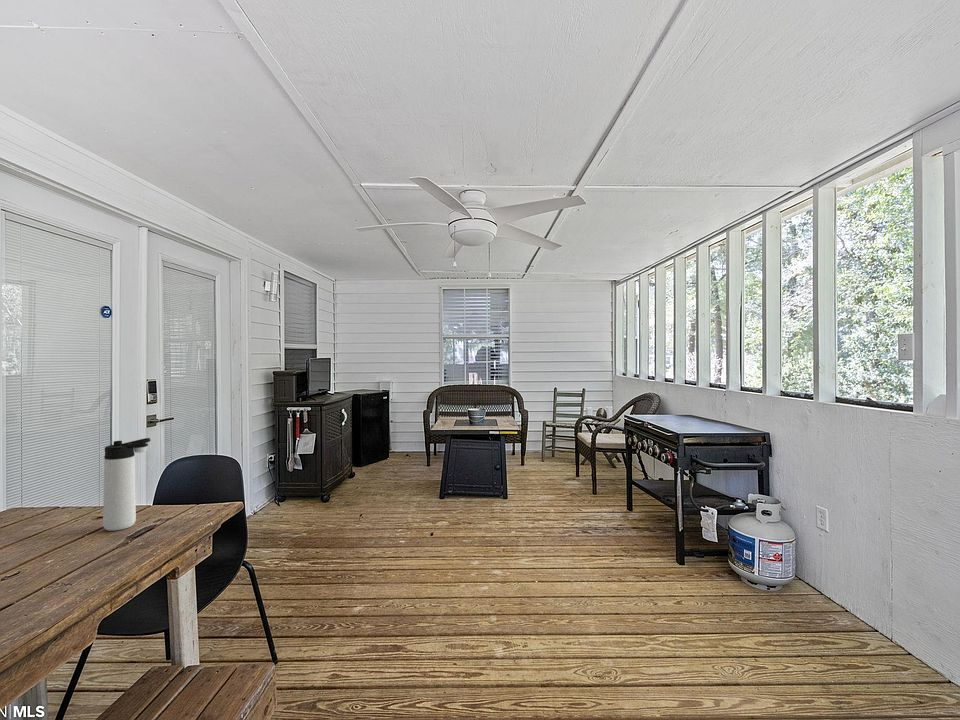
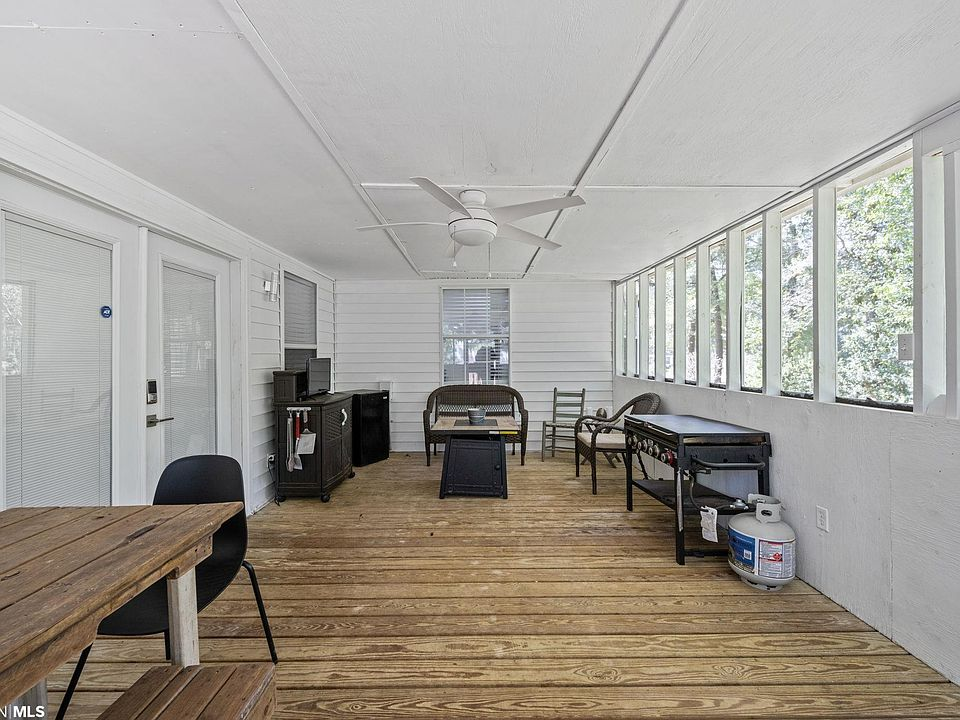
- thermos bottle [102,437,152,532]
